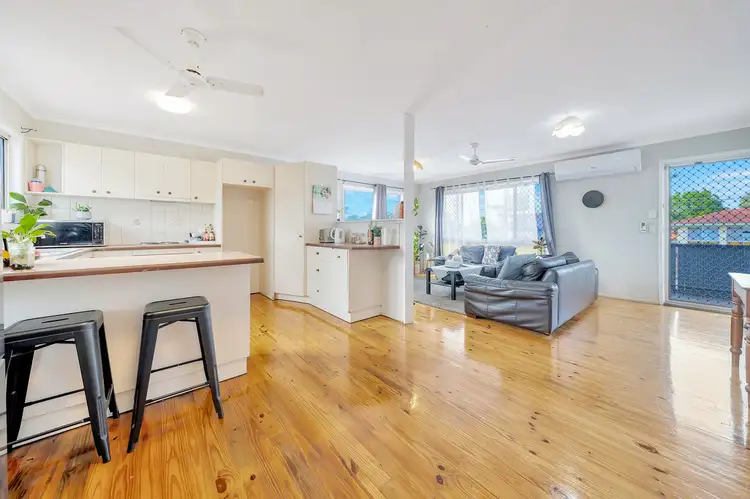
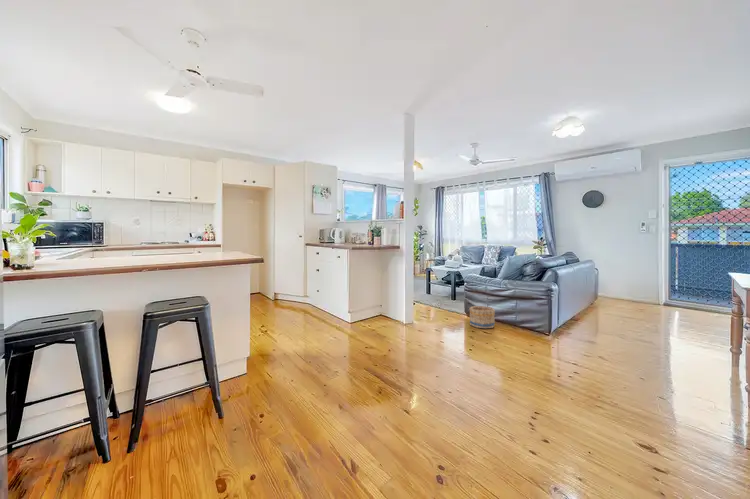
+ basket [468,305,496,329]
